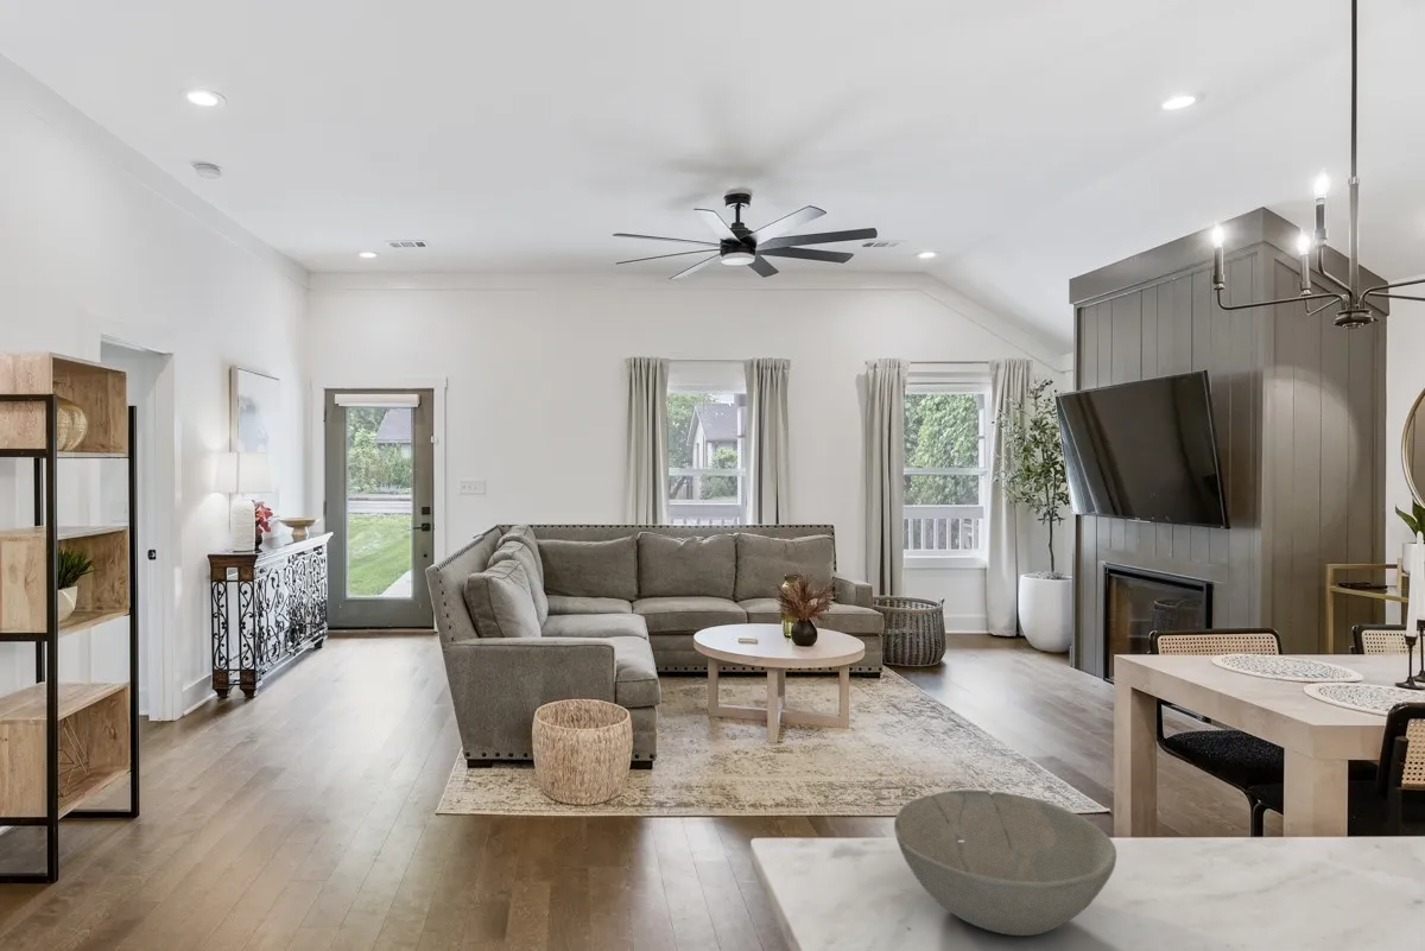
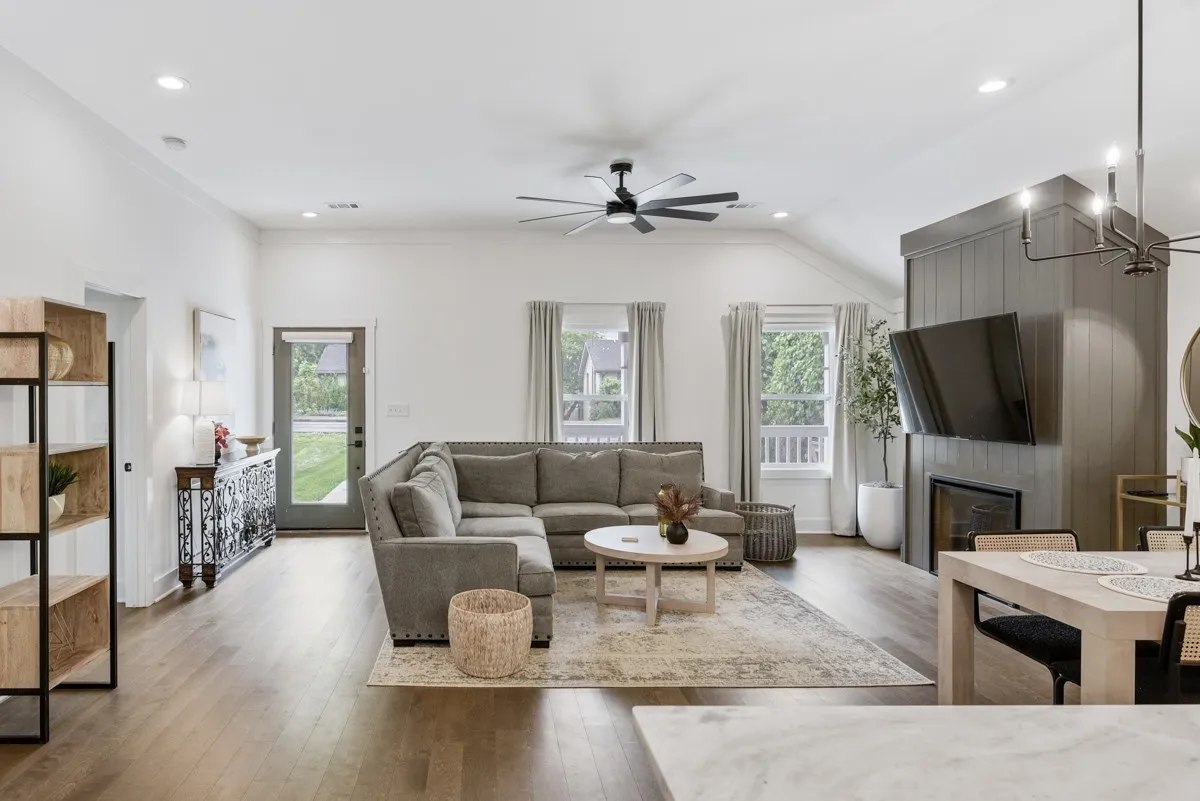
- bowl [893,790,1117,937]
